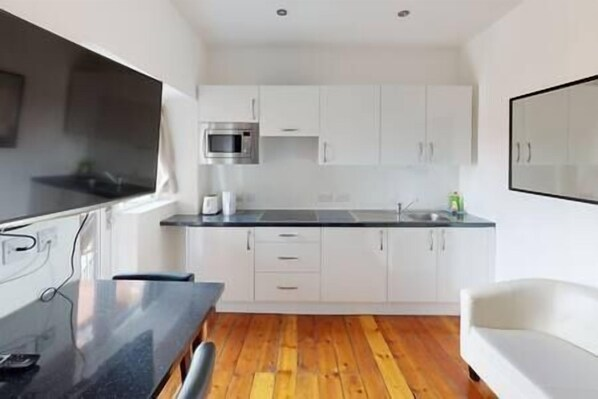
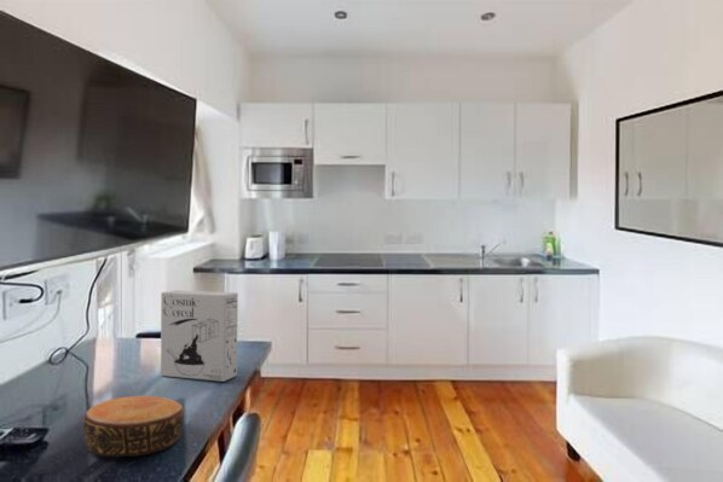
+ bowl [82,395,185,458]
+ cereal box [160,289,239,383]
